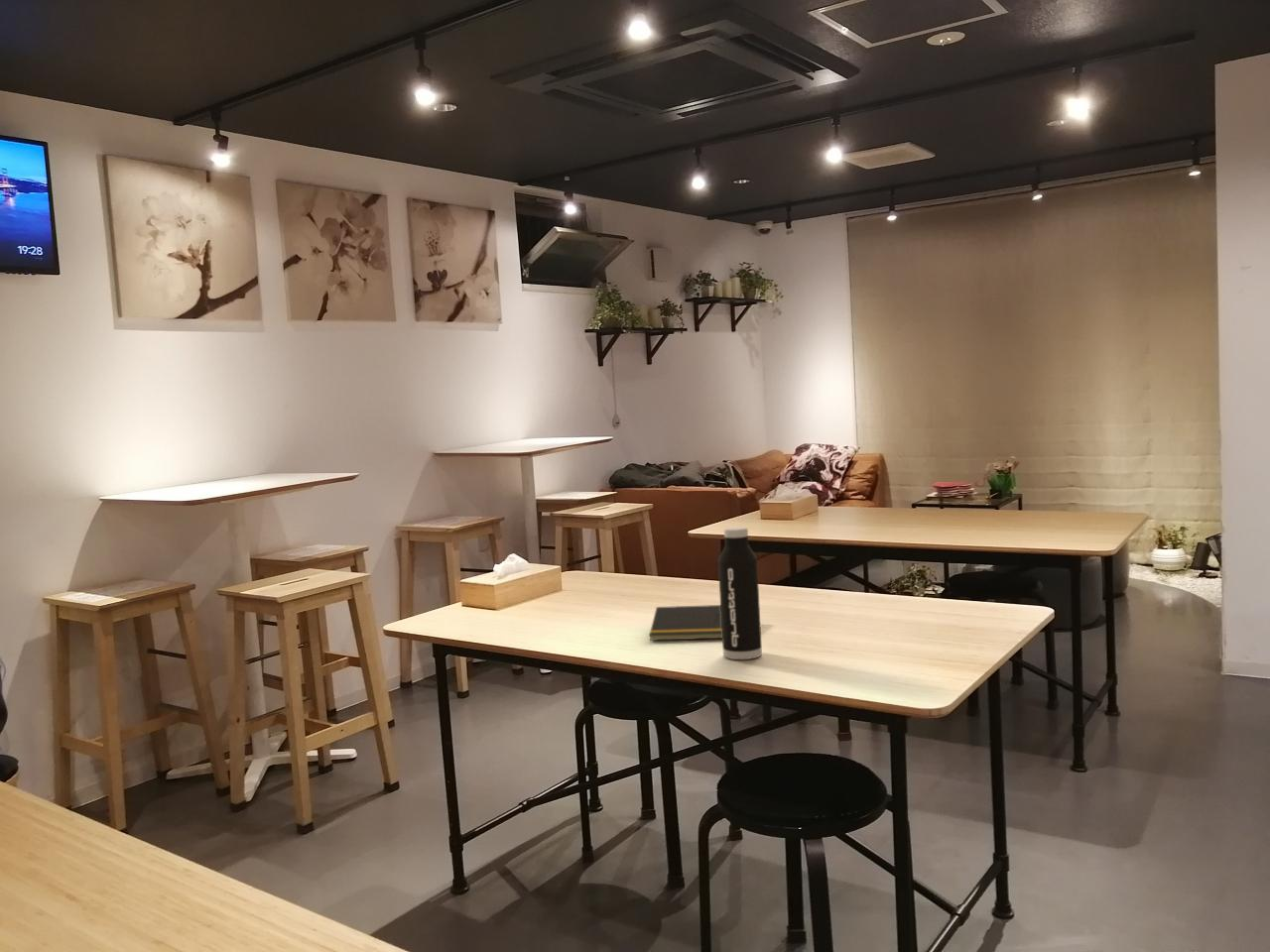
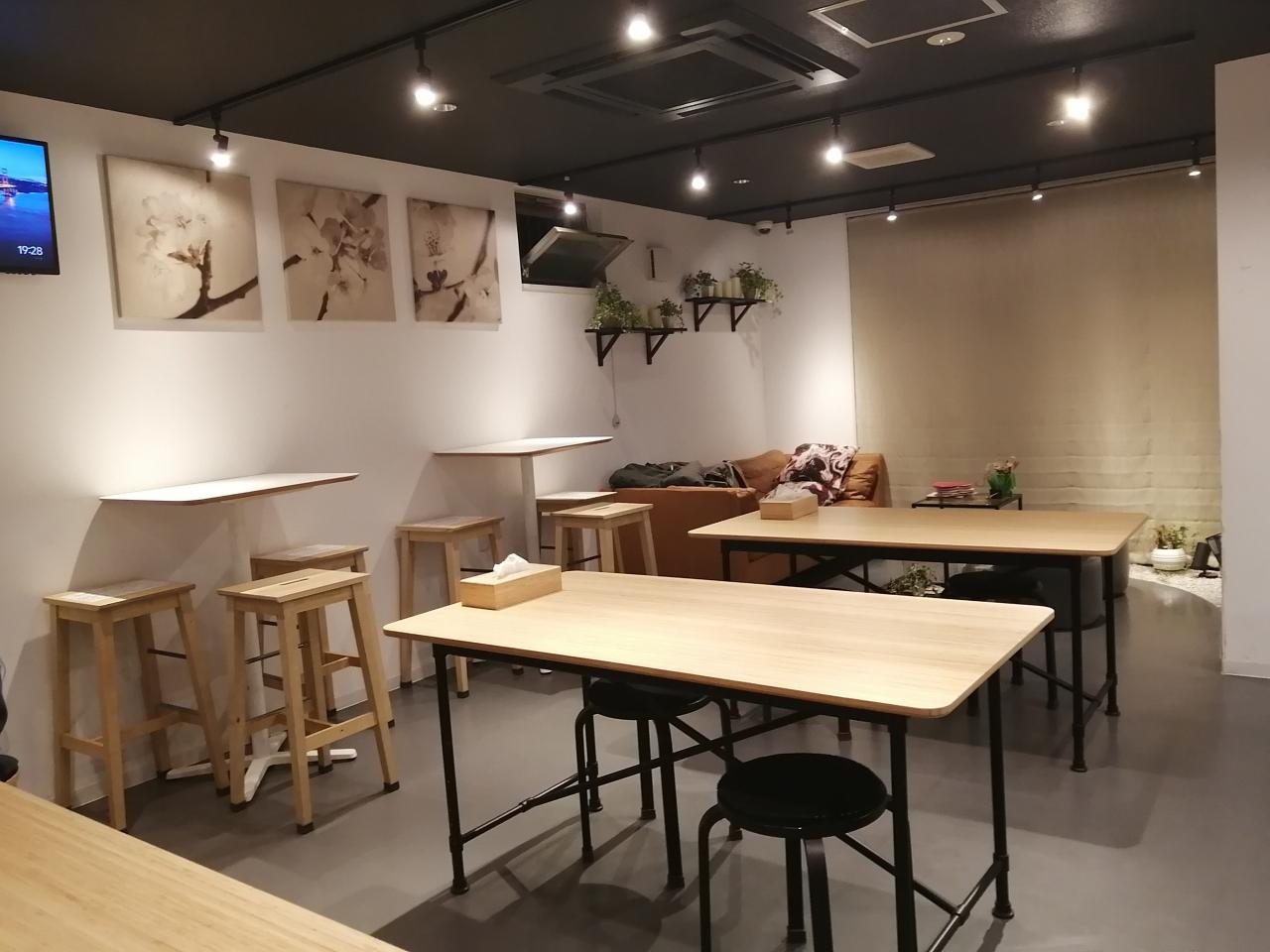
- water bottle [717,526,763,660]
- notepad [648,604,722,642]
